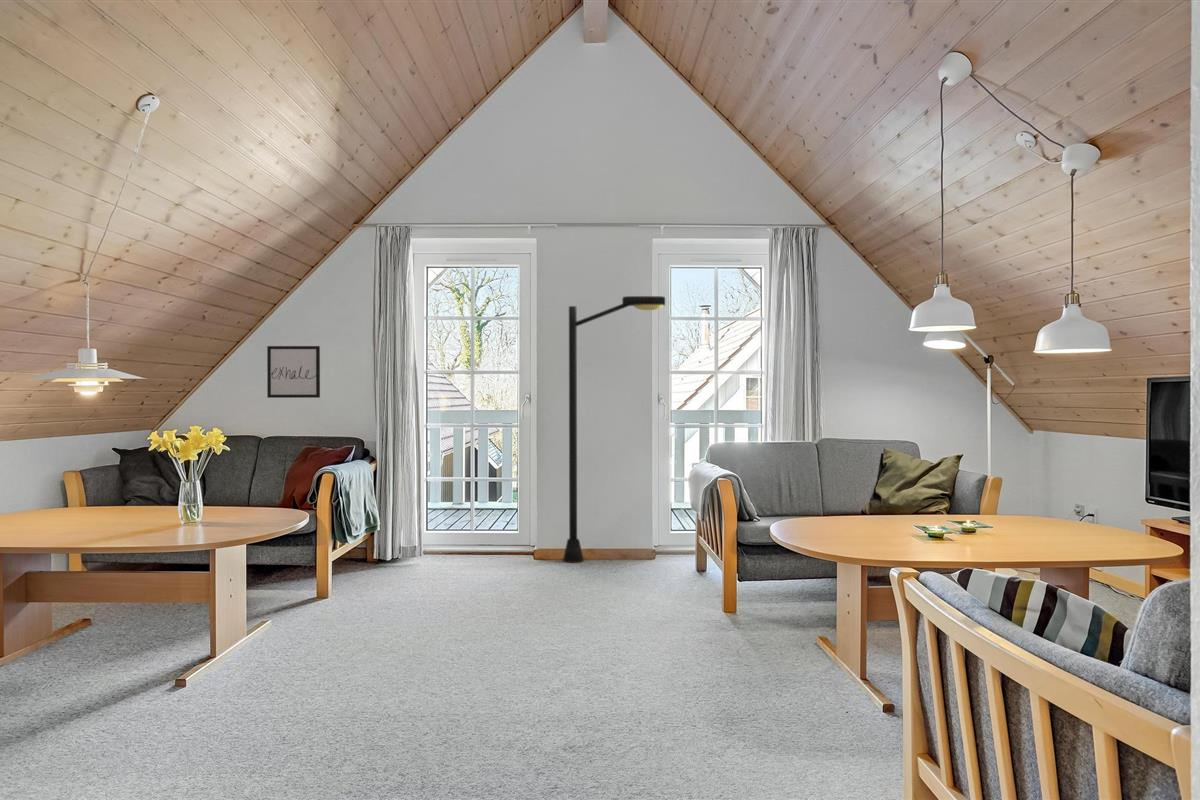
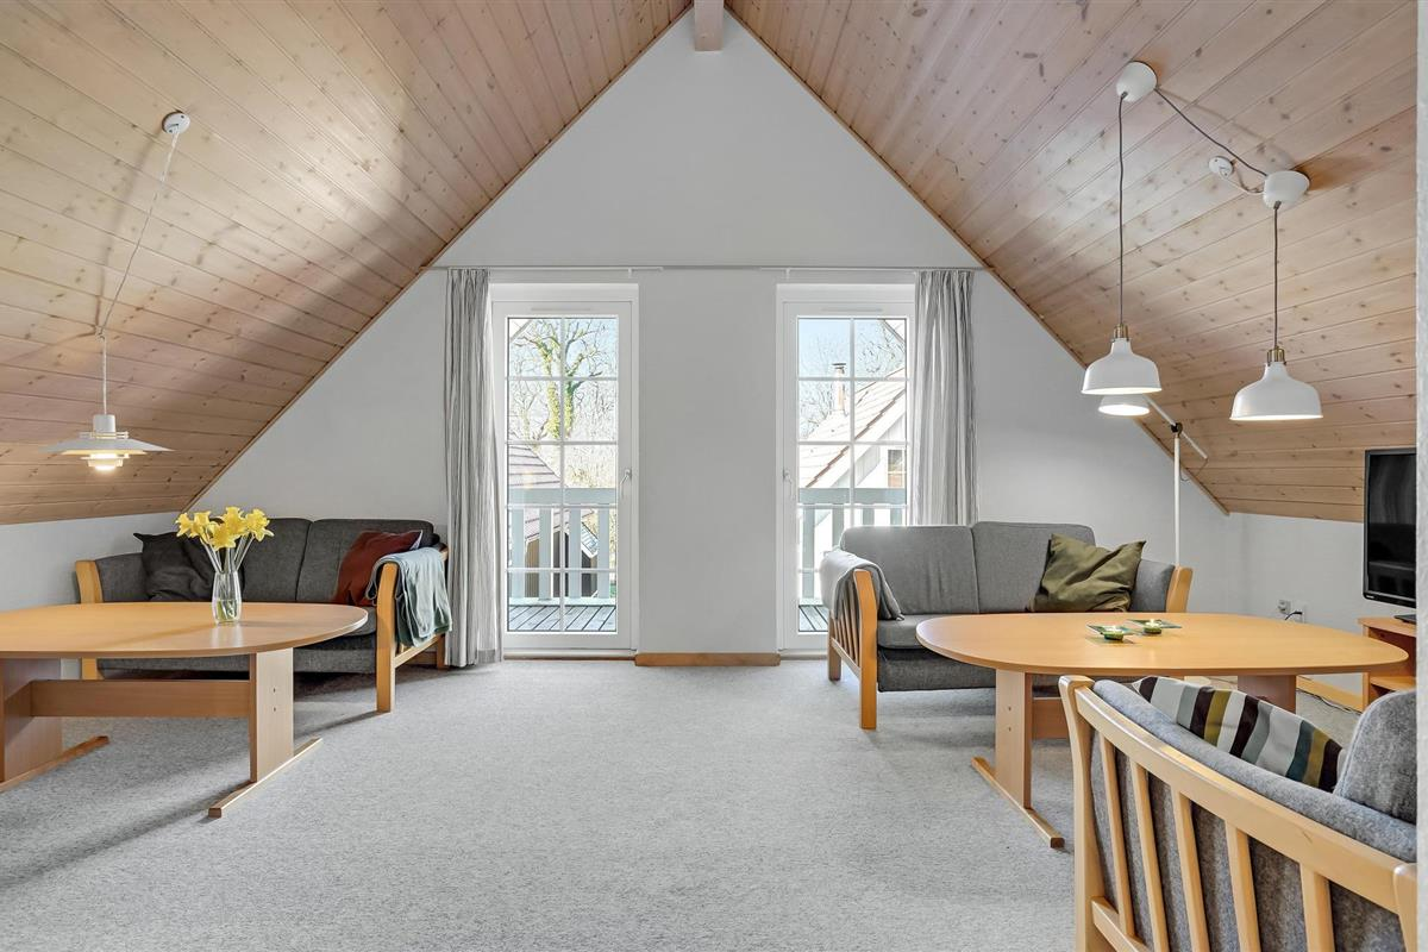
- floor lamp [562,295,666,564]
- wall art [266,345,321,399]
